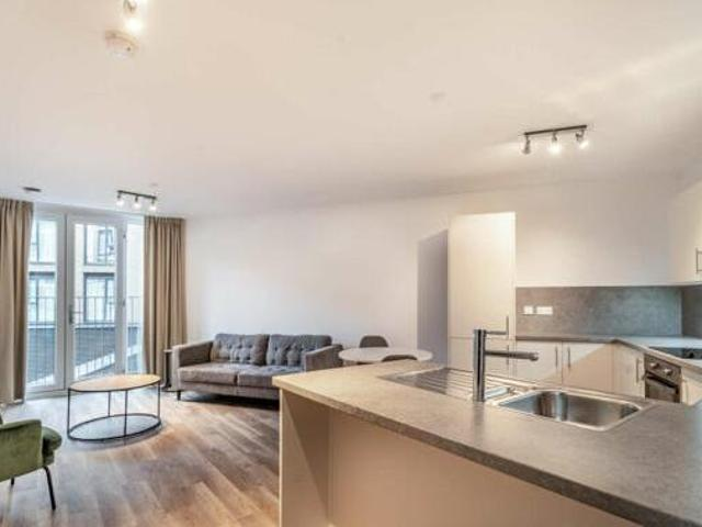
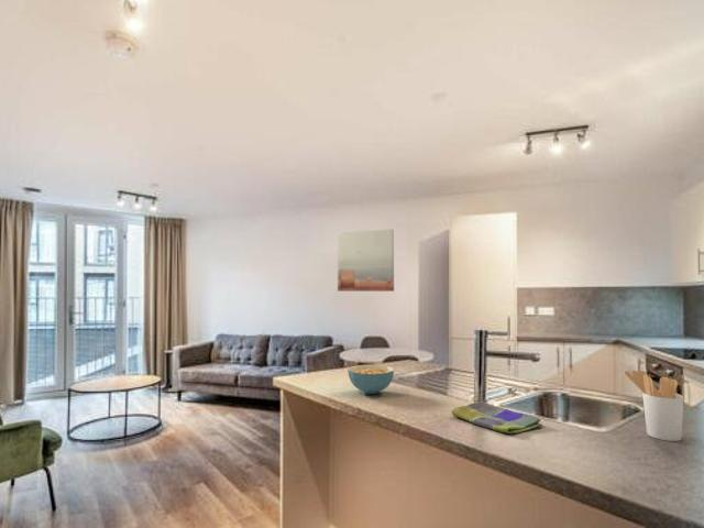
+ utensil holder [624,370,684,442]
+ wall art [337,228,395,293]
+ cereal bowl [346,364,395,395]
+ dish towel [451,400,543,435]
